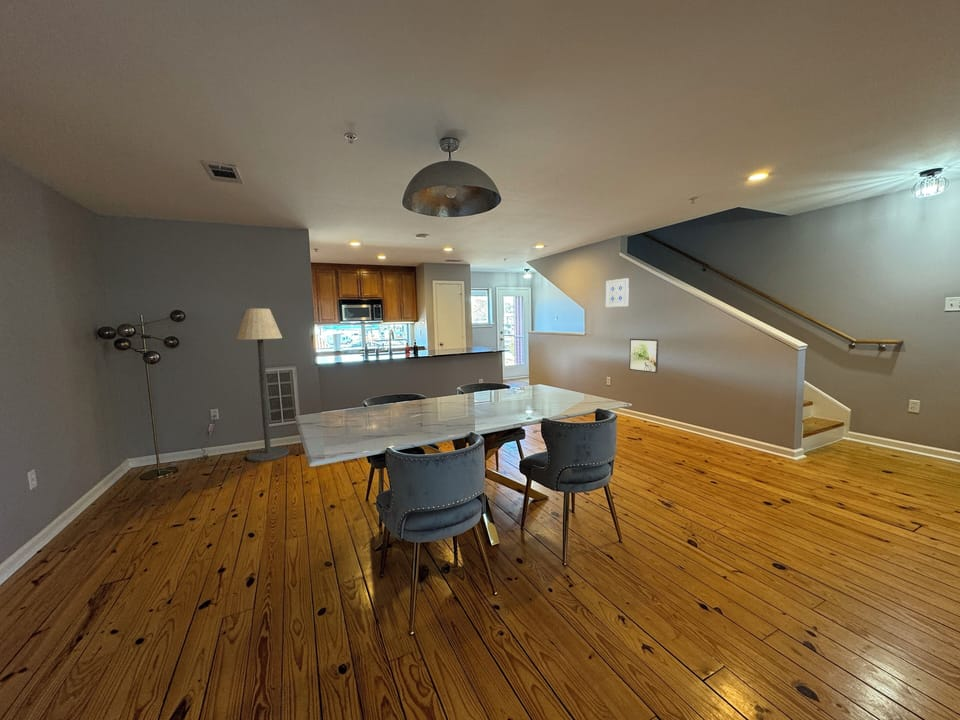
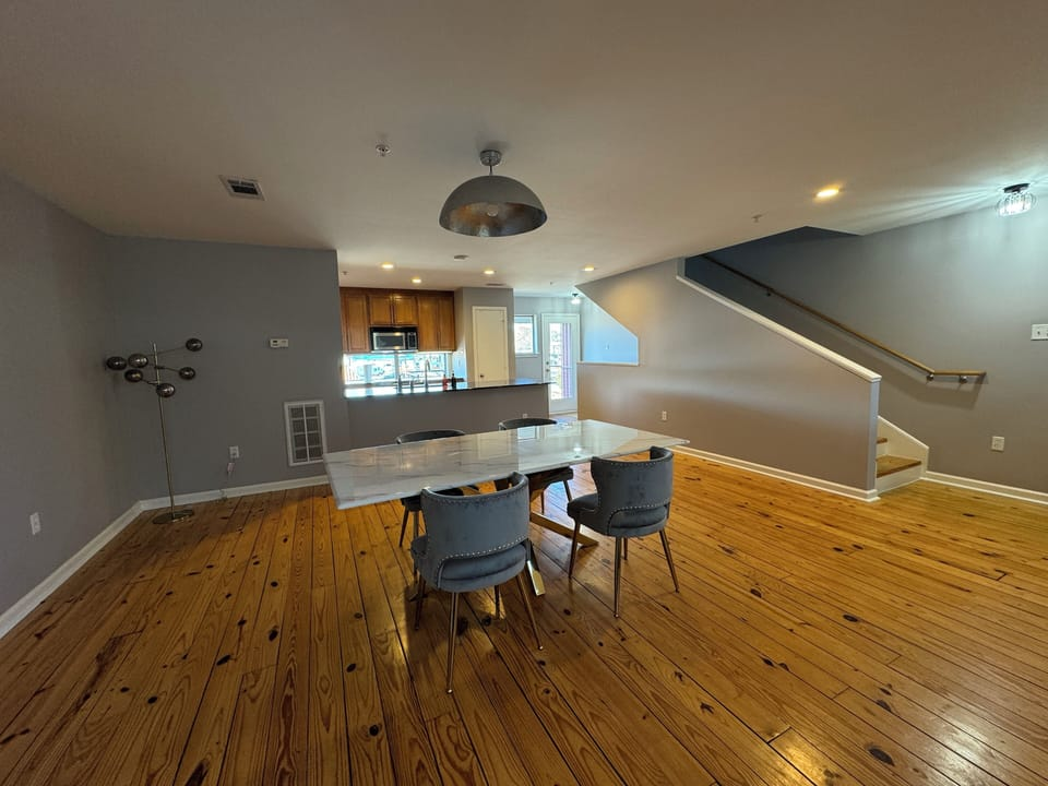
- wall art [605,277,630,308]
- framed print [628,338,660,374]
- floor lamp [236,307,290,462]
